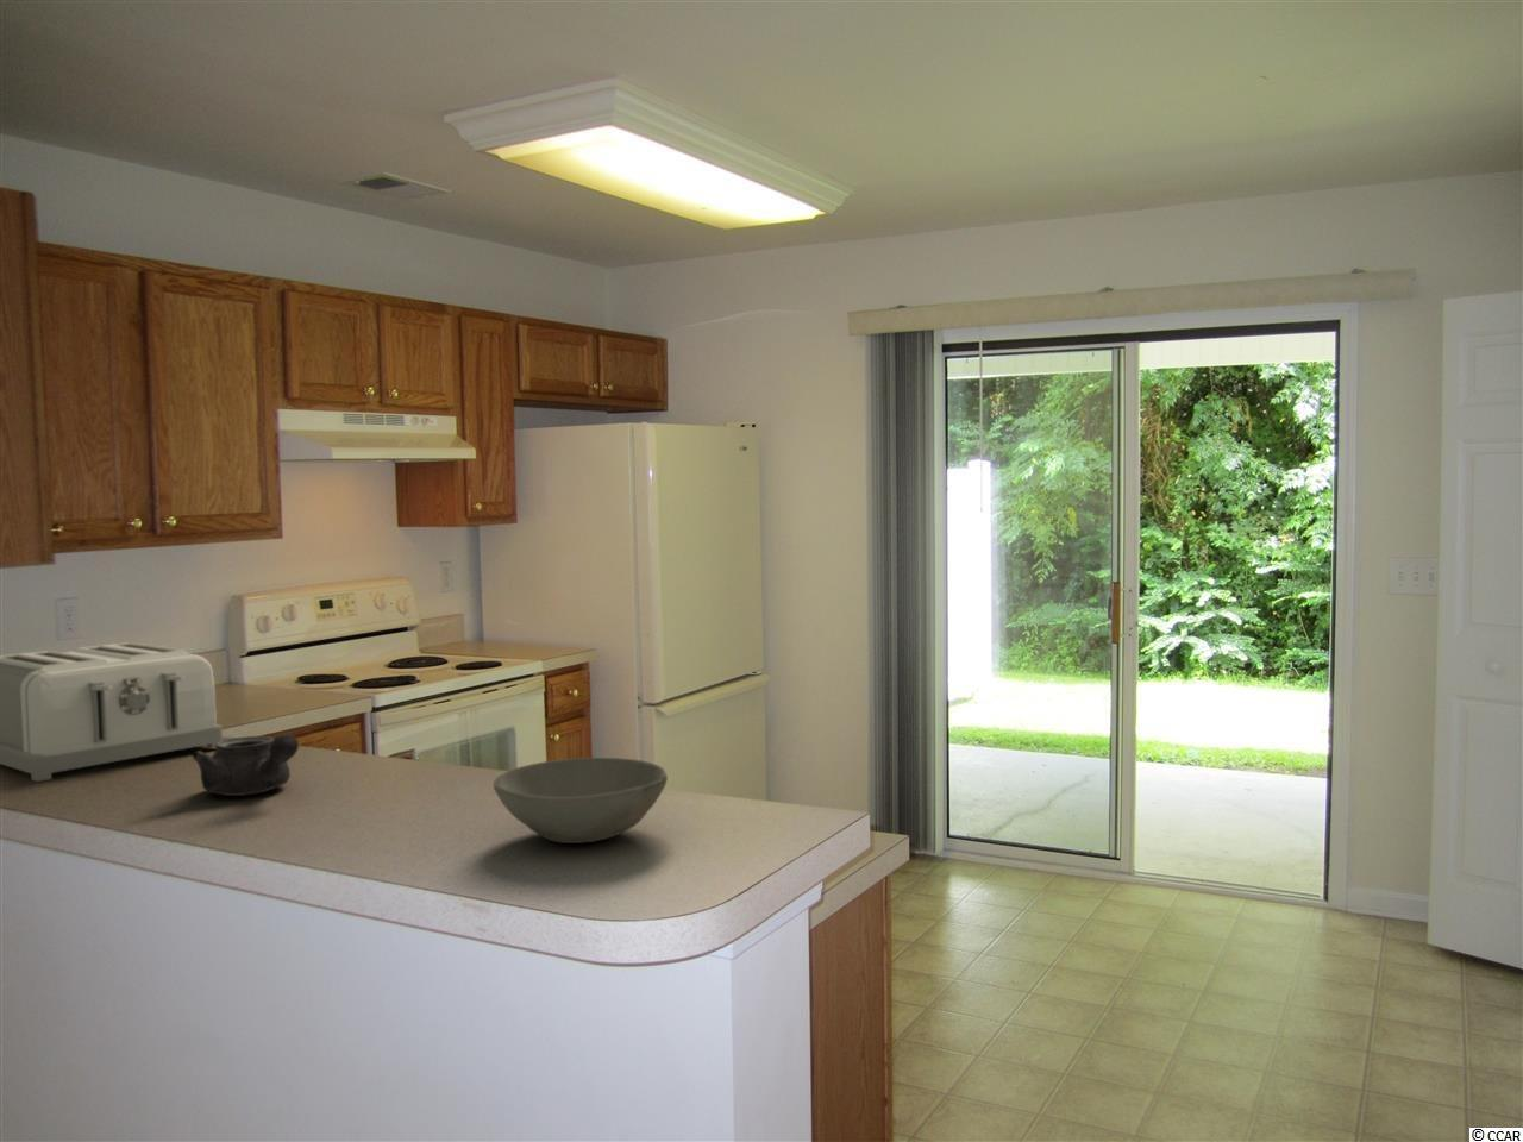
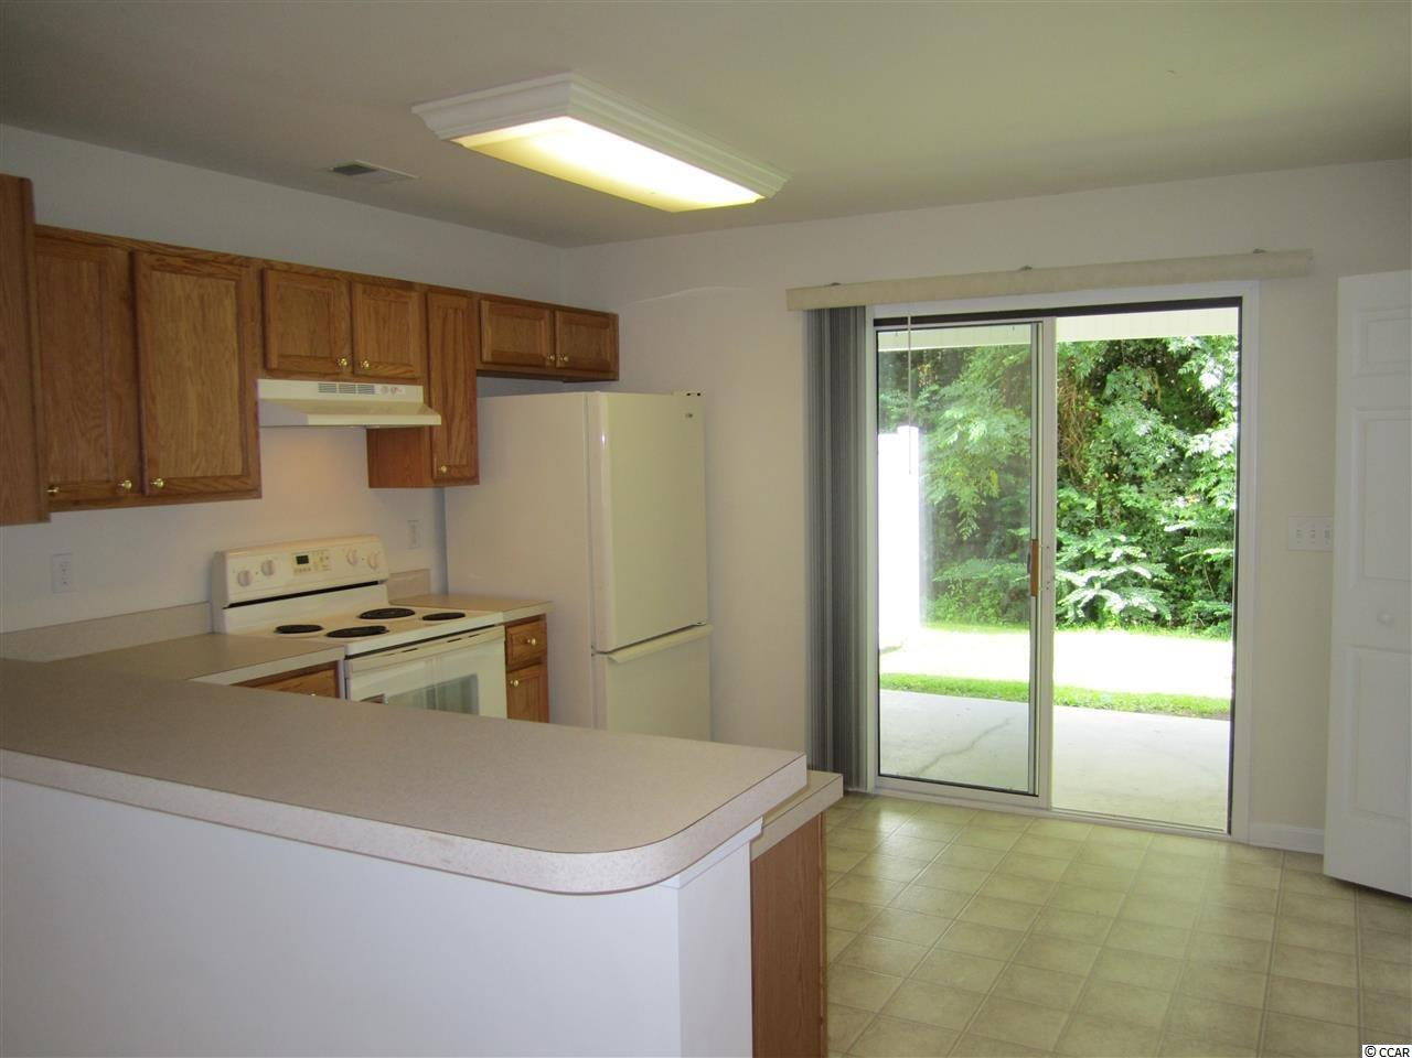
- teapot [192,732,300,797]
- bowl [493,757,669,845]
- toaster [0,642,224,783]
